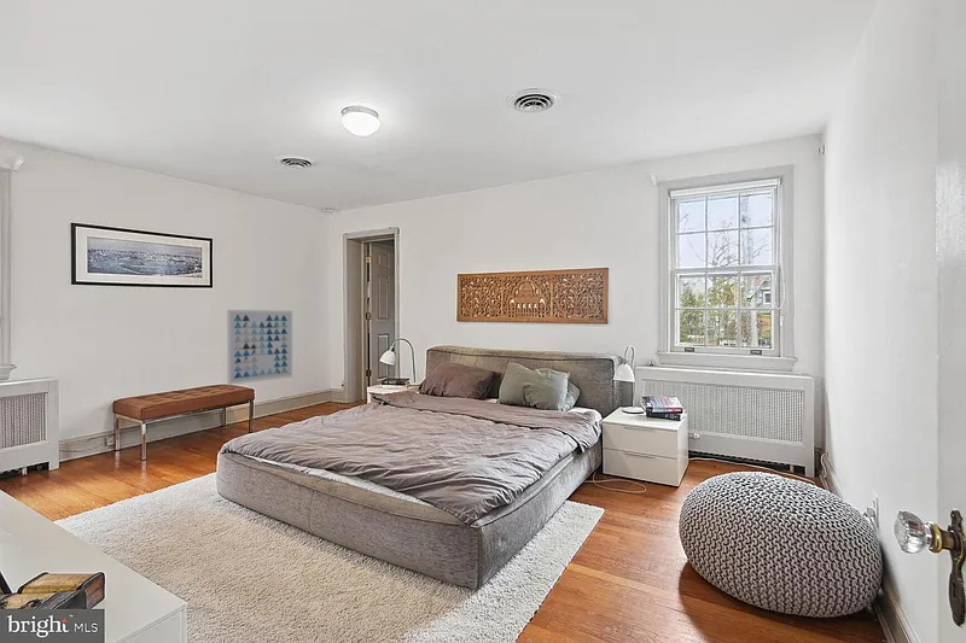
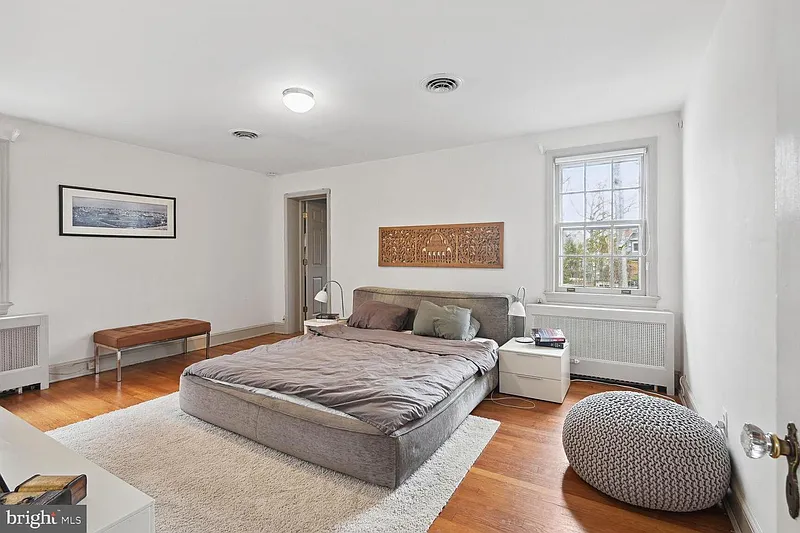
- wall art [226,309,293,386]
